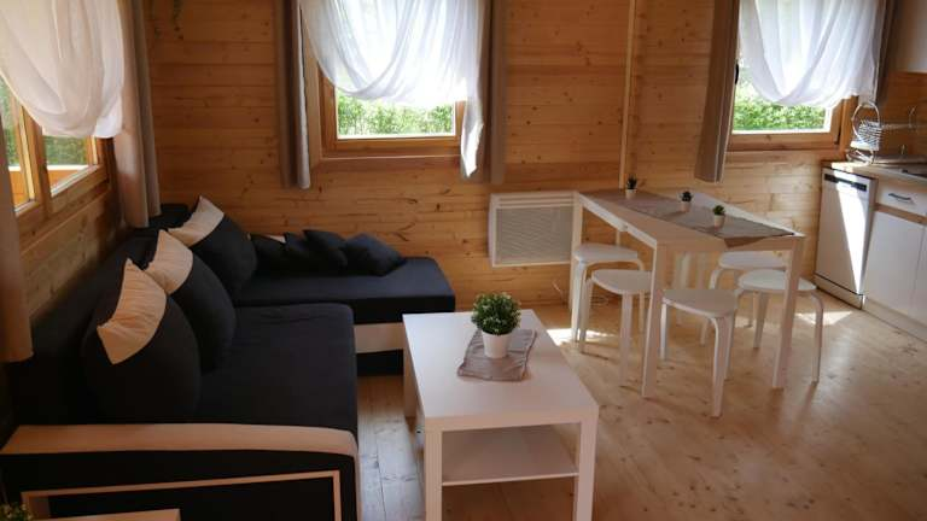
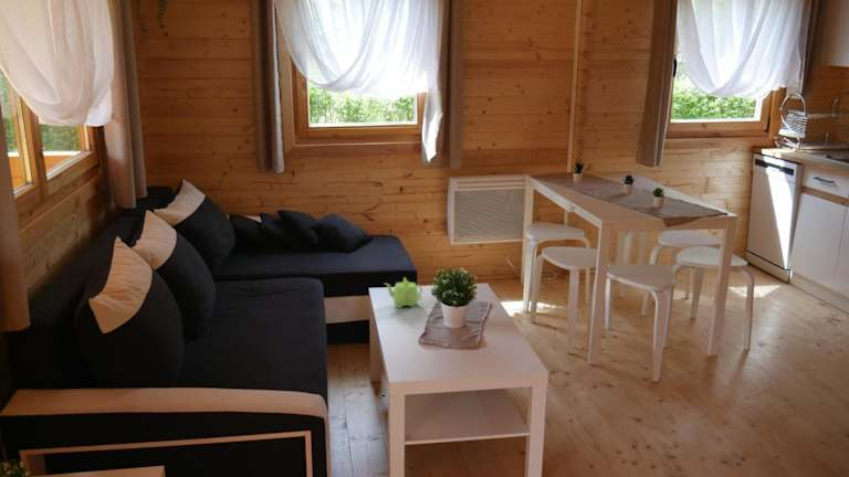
+ teapot [384,276,423,309]
